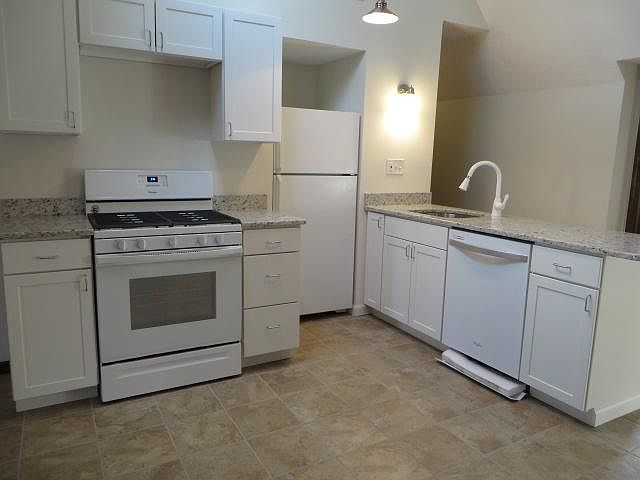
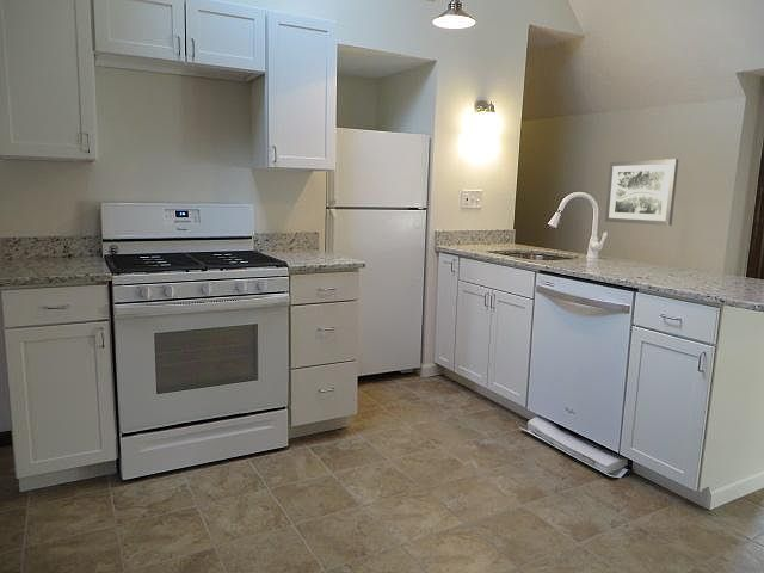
+ wall art [604,158,679,227]
